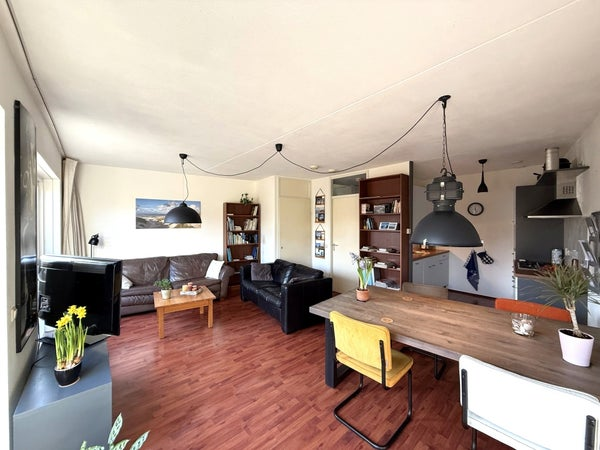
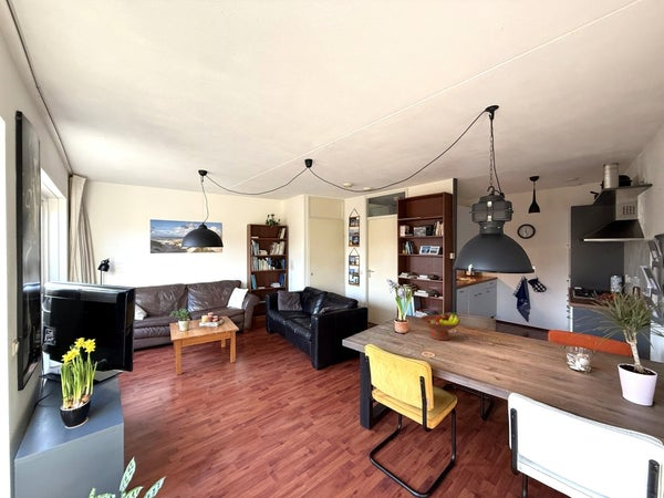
+ fruit bowl [419,311,461,342]
